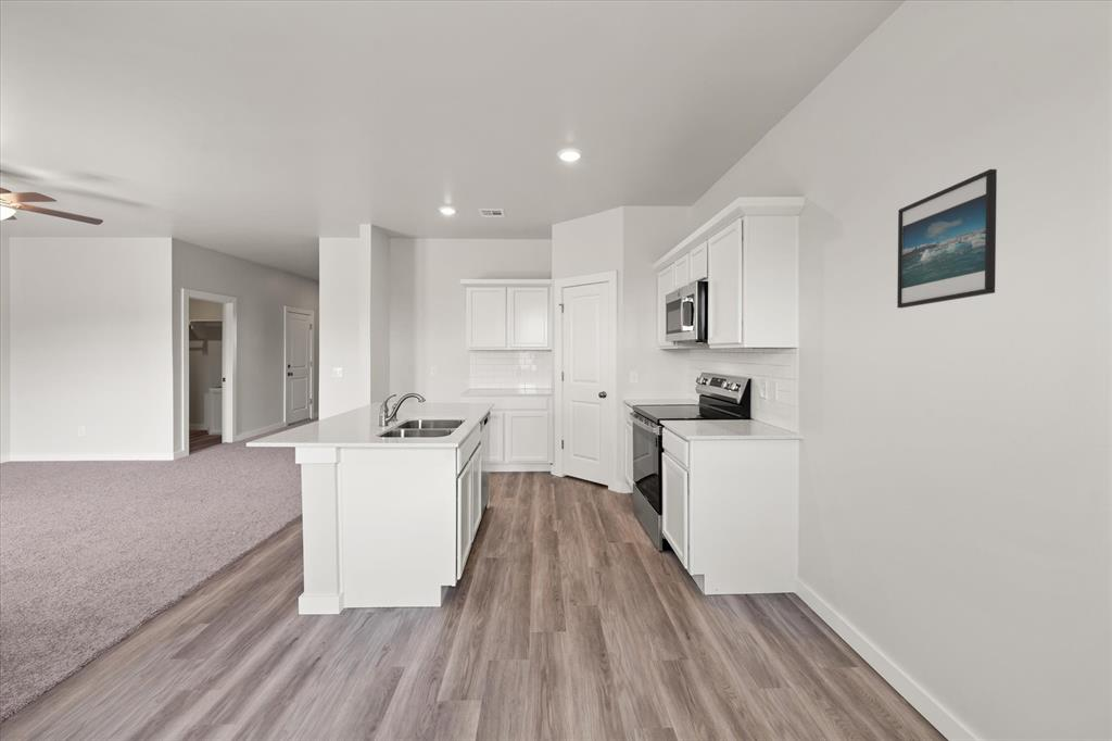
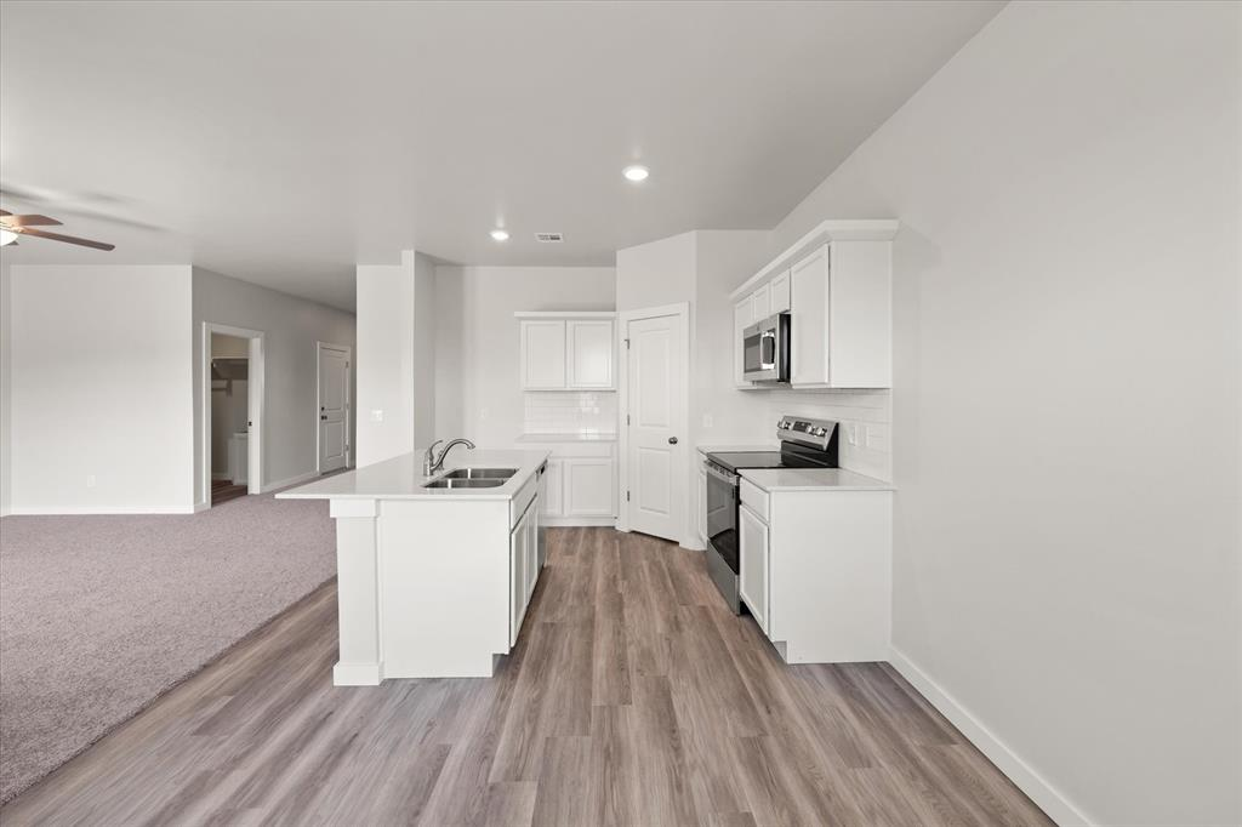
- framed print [896,168,998,309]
